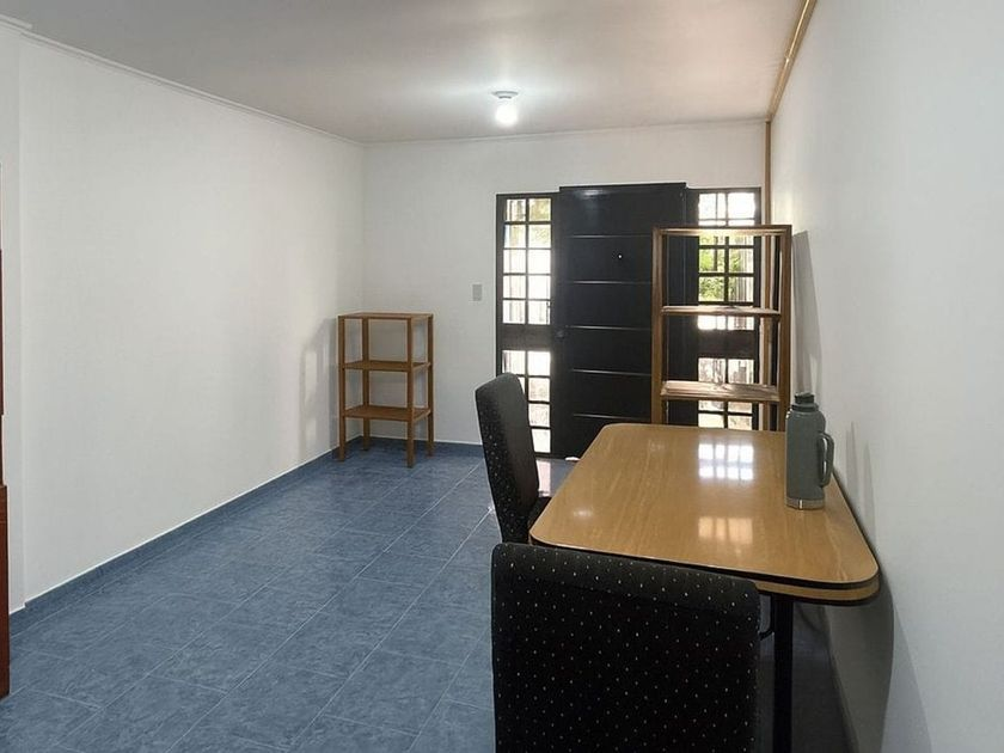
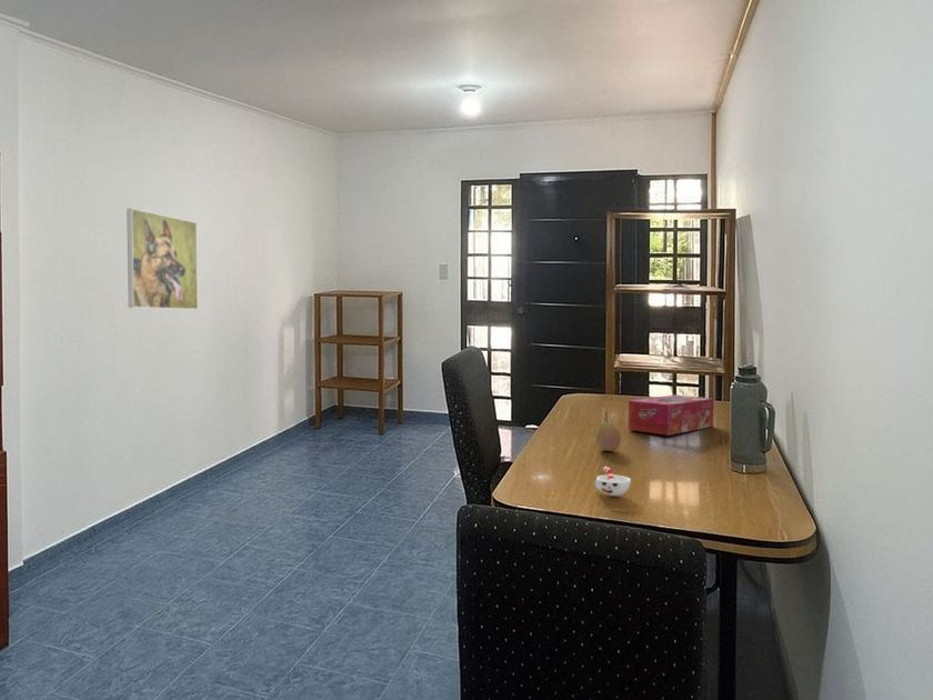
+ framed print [126,208,199,310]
+ cup [594,466,632,497]
+ tissue box [628,393,714,437]
+ fruit [595,410,622,452]
